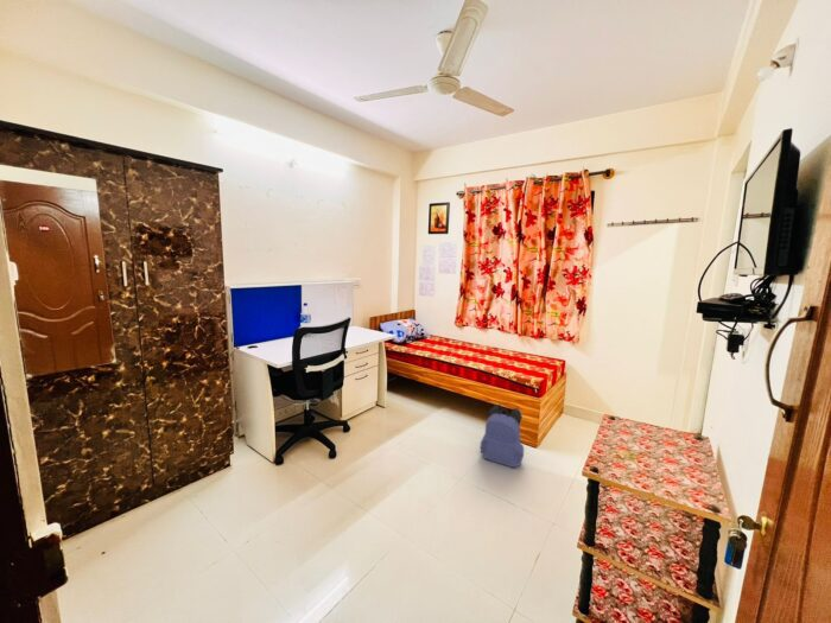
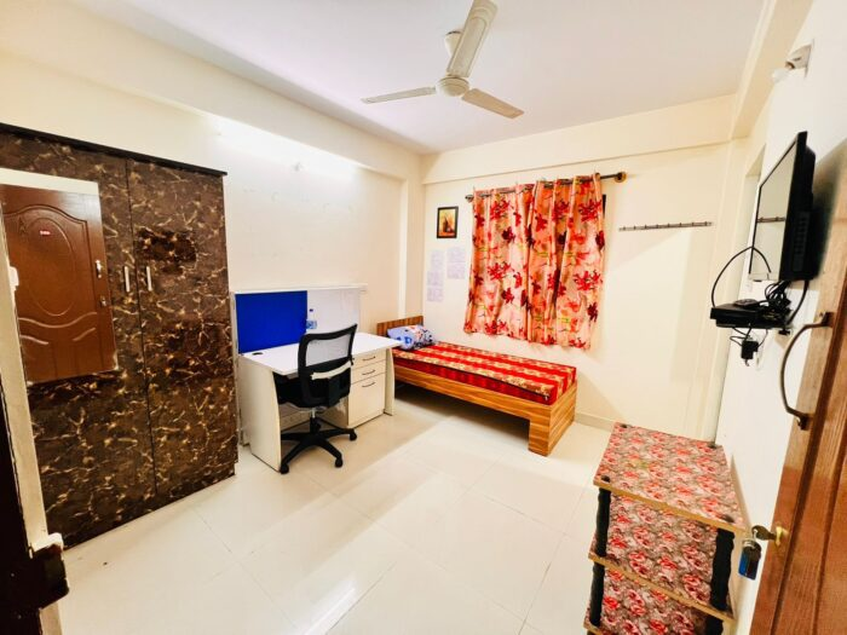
- backpack [480,403,525,470]
